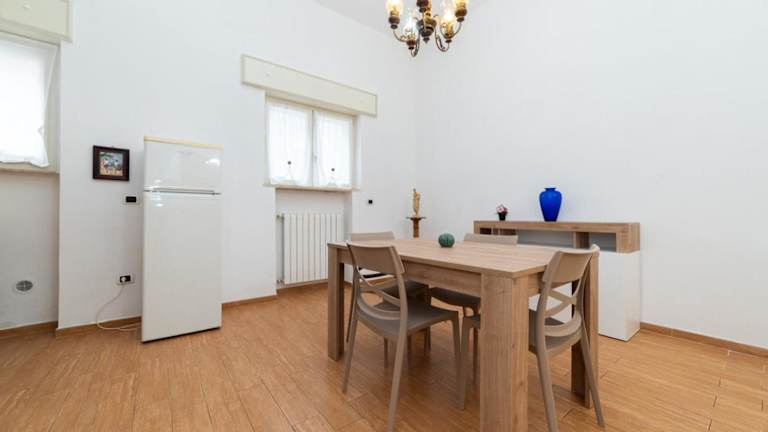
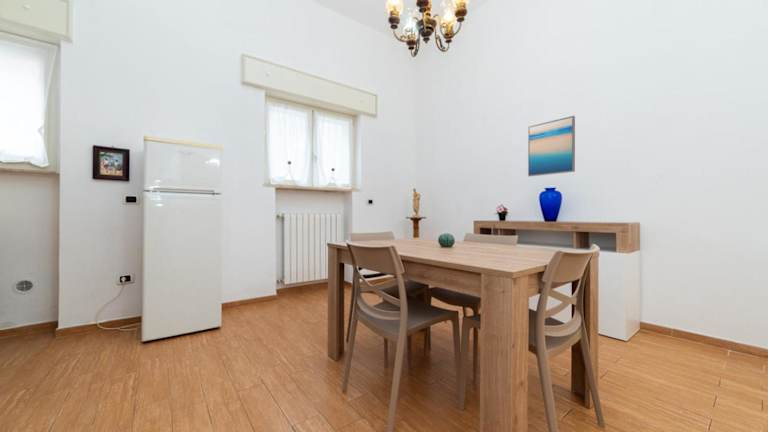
+ wall art [527,115,576,177]
